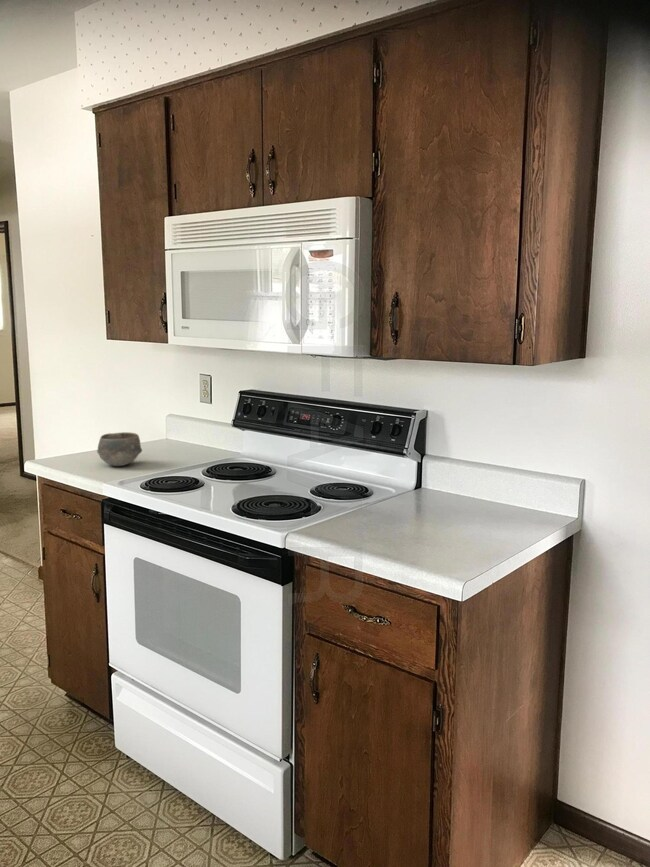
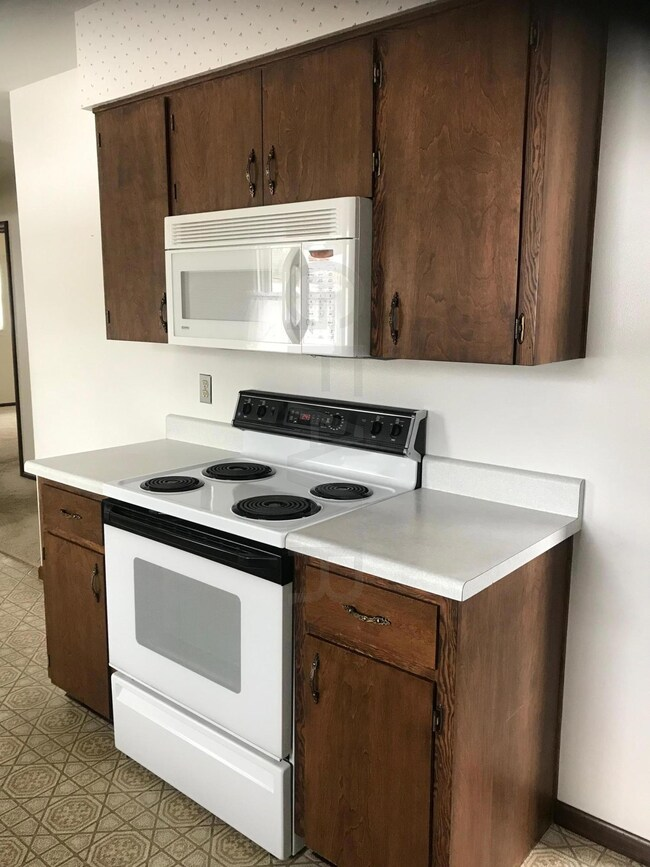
- bowl [96,431,143,467]
